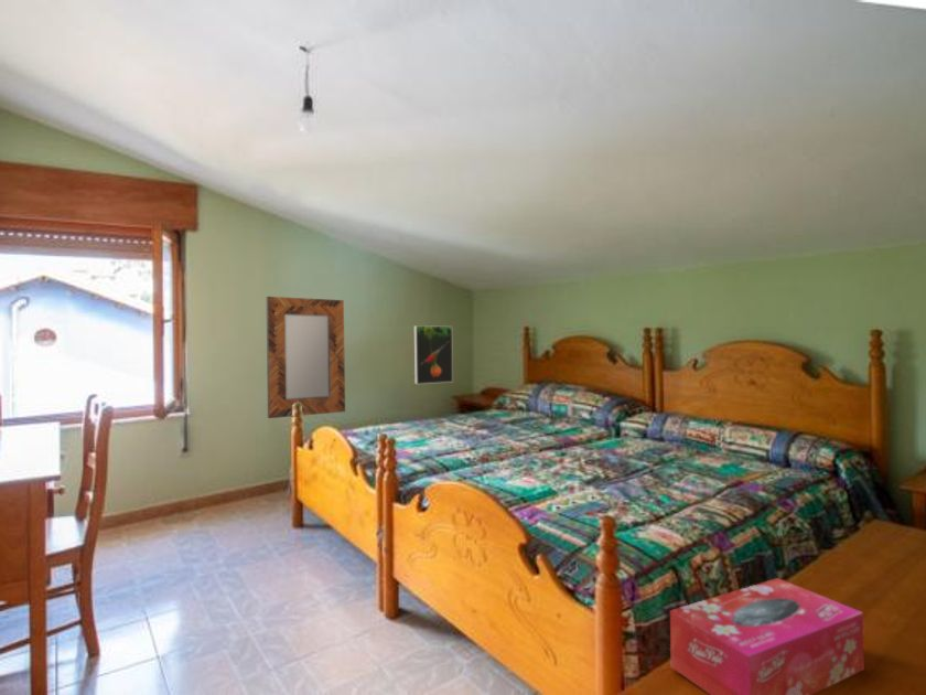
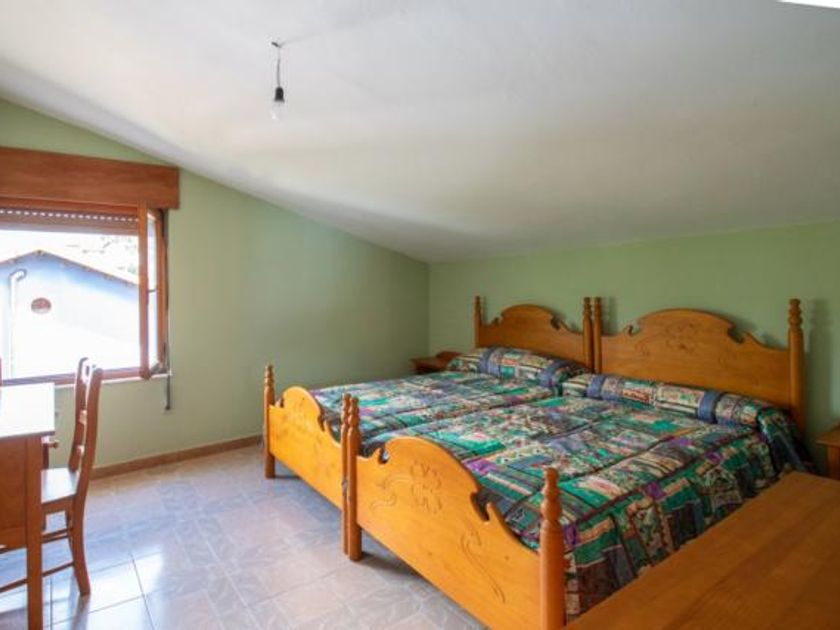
- home mirror [266,296,346,419]
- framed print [413,324,454,385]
- tissue box [669,577,865,695]
